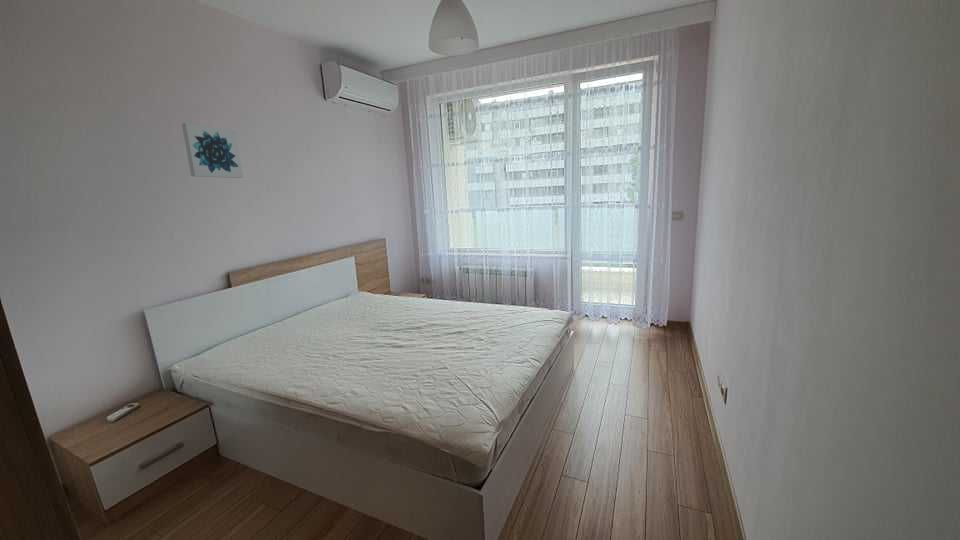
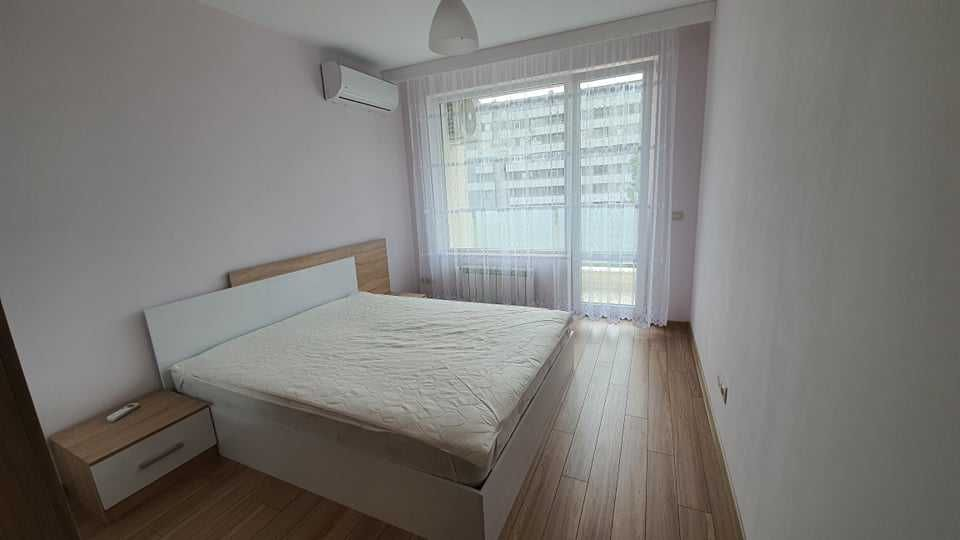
- wall art [181,122,244,179]
